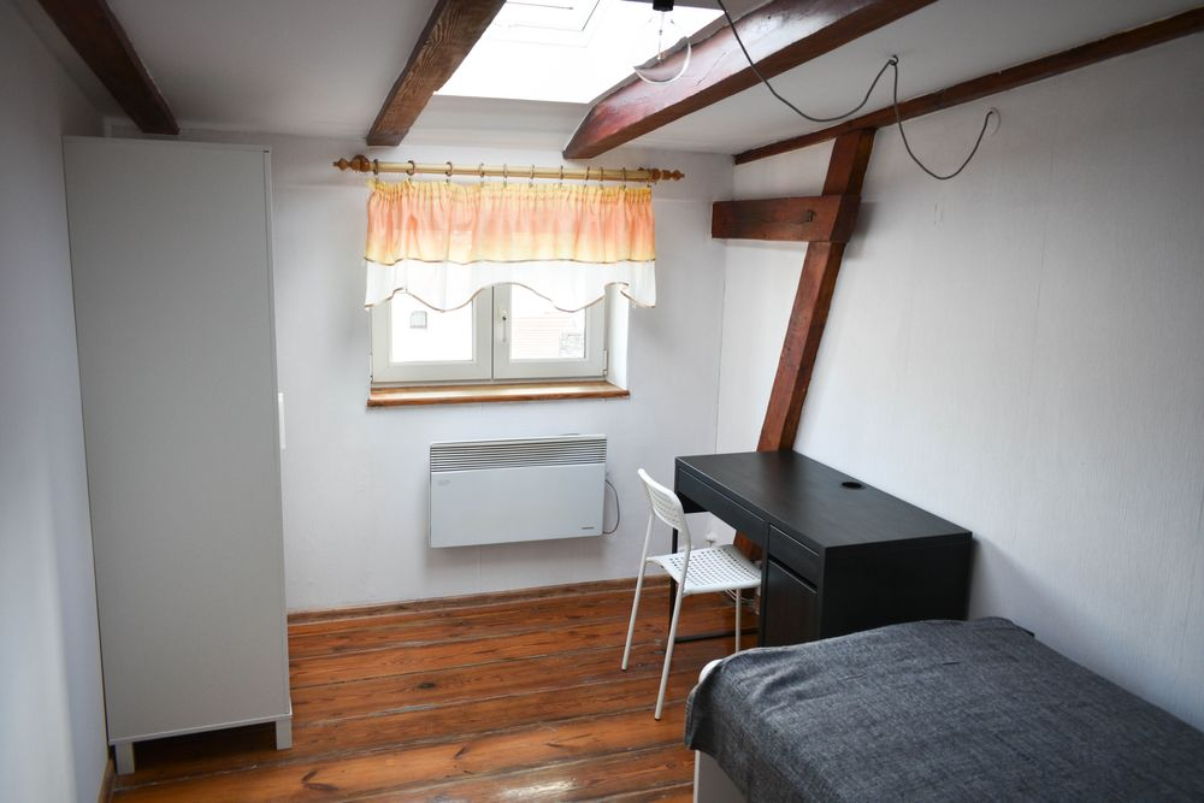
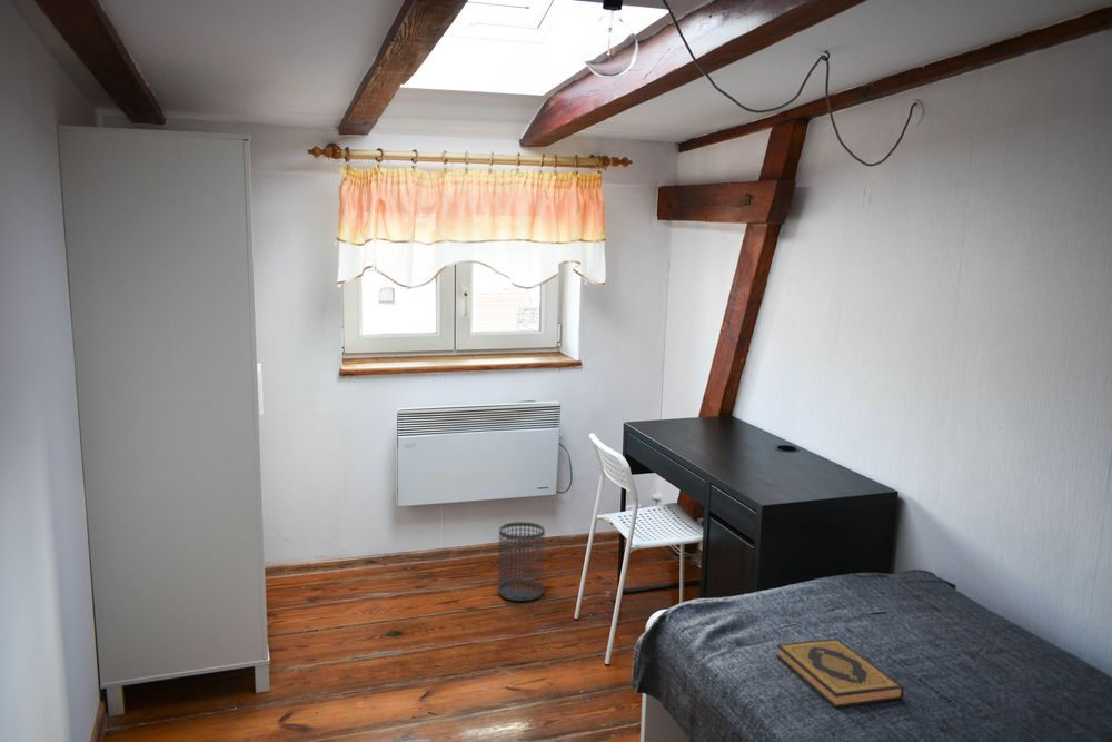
+ hardback book [775,637,905,709]
+ wastebasket [497,521,546,602]
